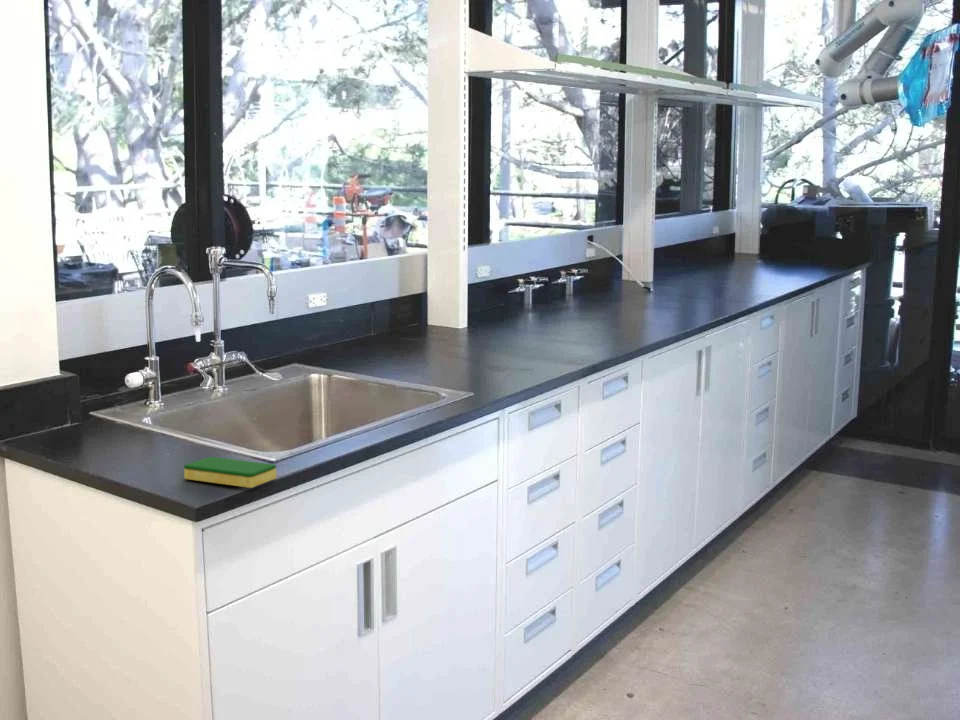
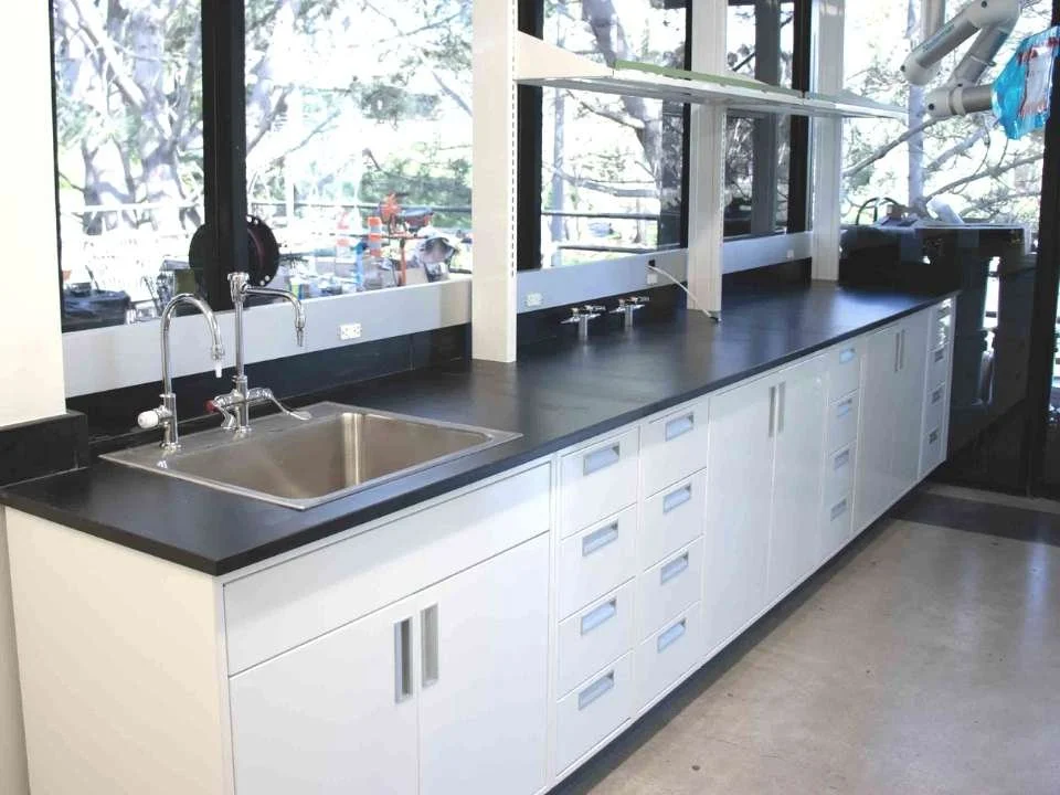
- dish sponge [183,456,277,489]
